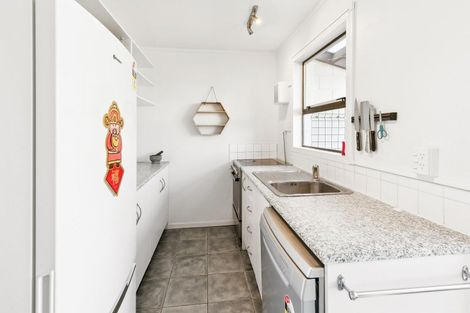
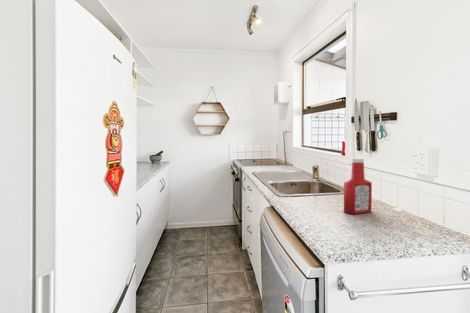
+ soap bottle [343,158,373,215]
